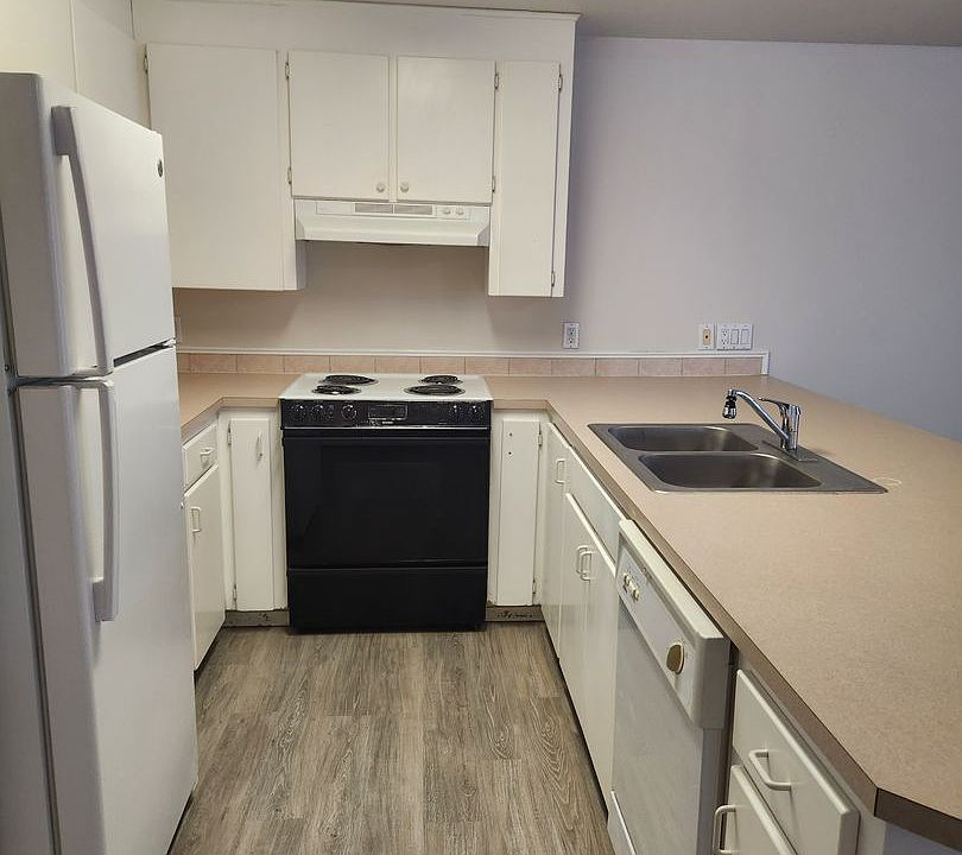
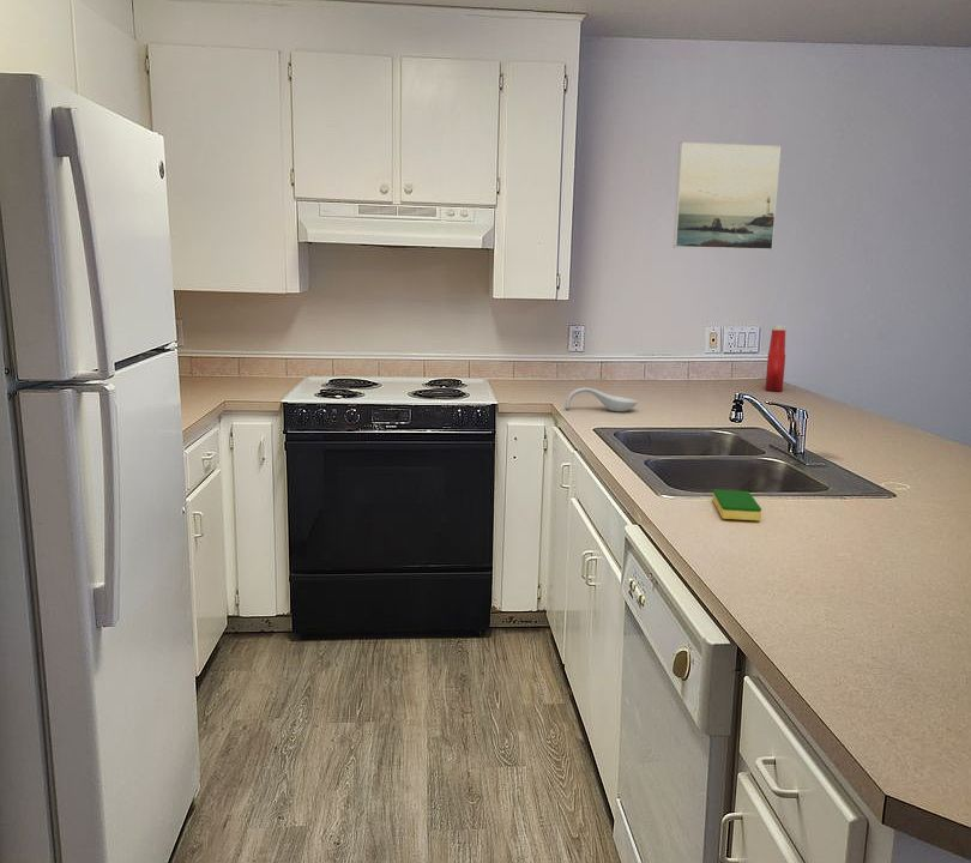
+ spoon rest [565,386,639,412]
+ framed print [673,141,782,252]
+ dish sponge [711,488,762,521]
+ soap bottle [765,324,788,392]
